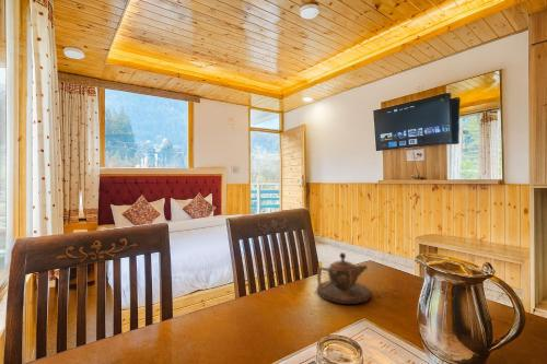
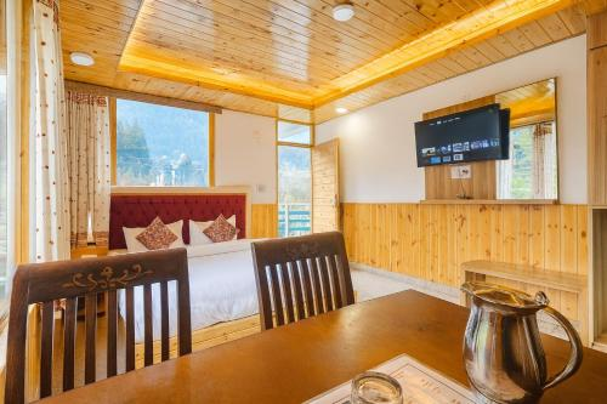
- teapot [316,251,372,305]
